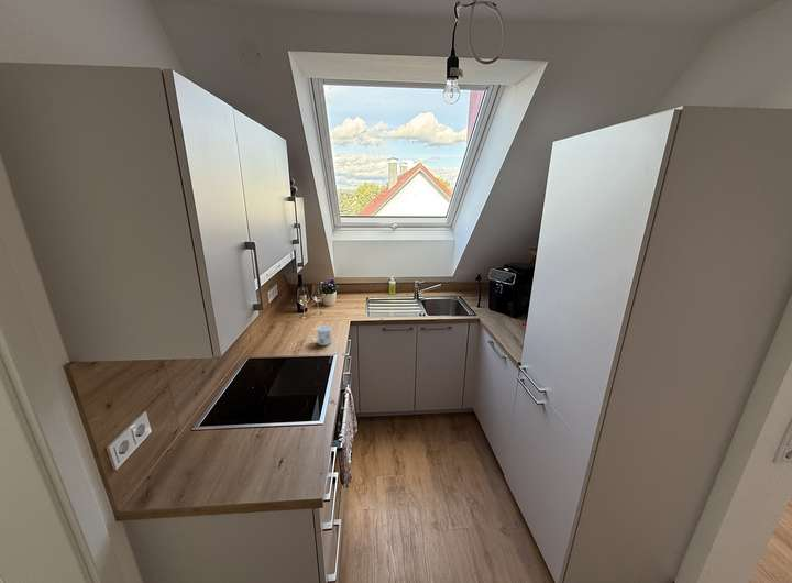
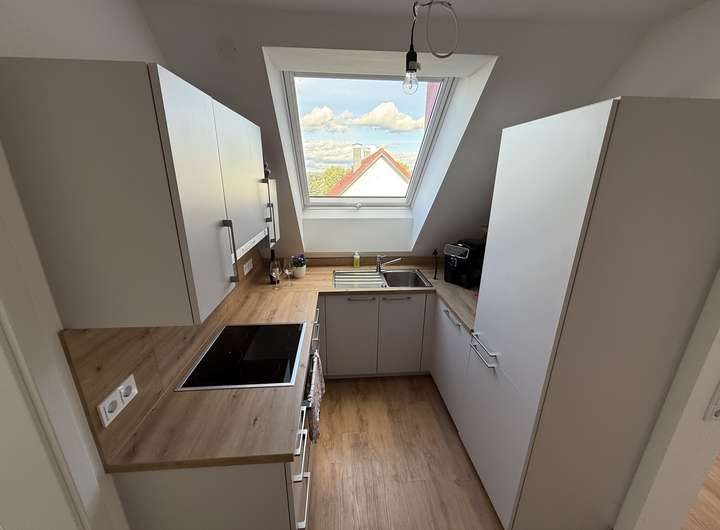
- mug [310,324,333,346]
